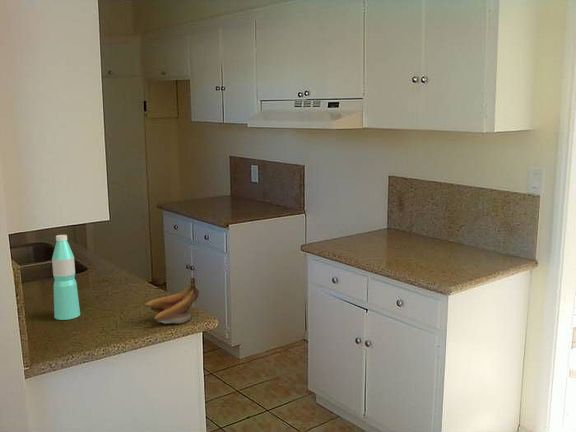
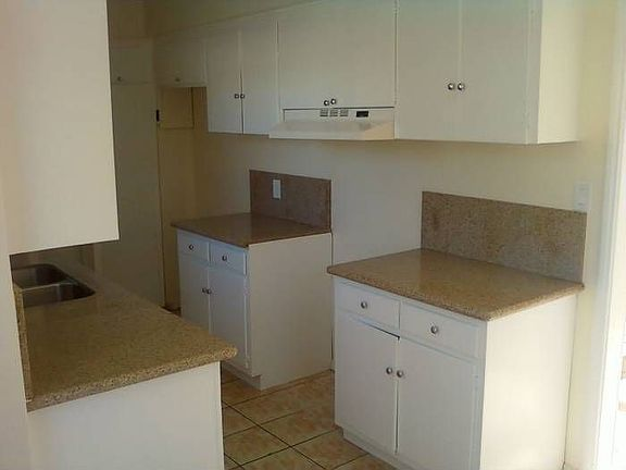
- water bottle [51,234,81,321]
- banana [144,277,200,325]
